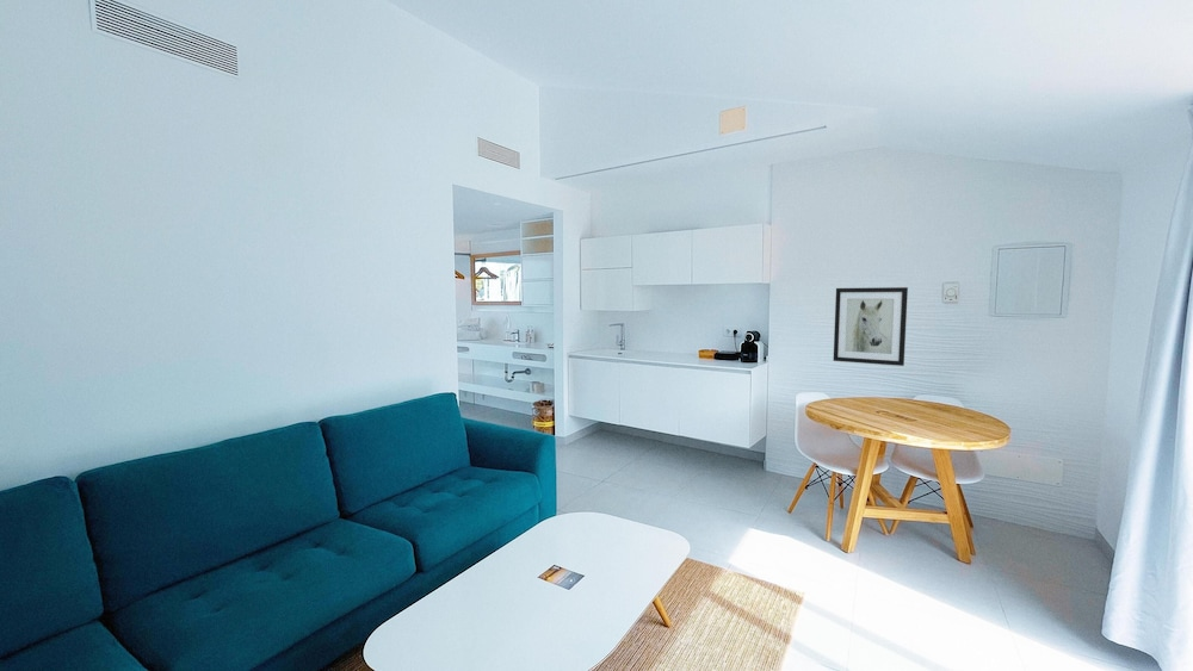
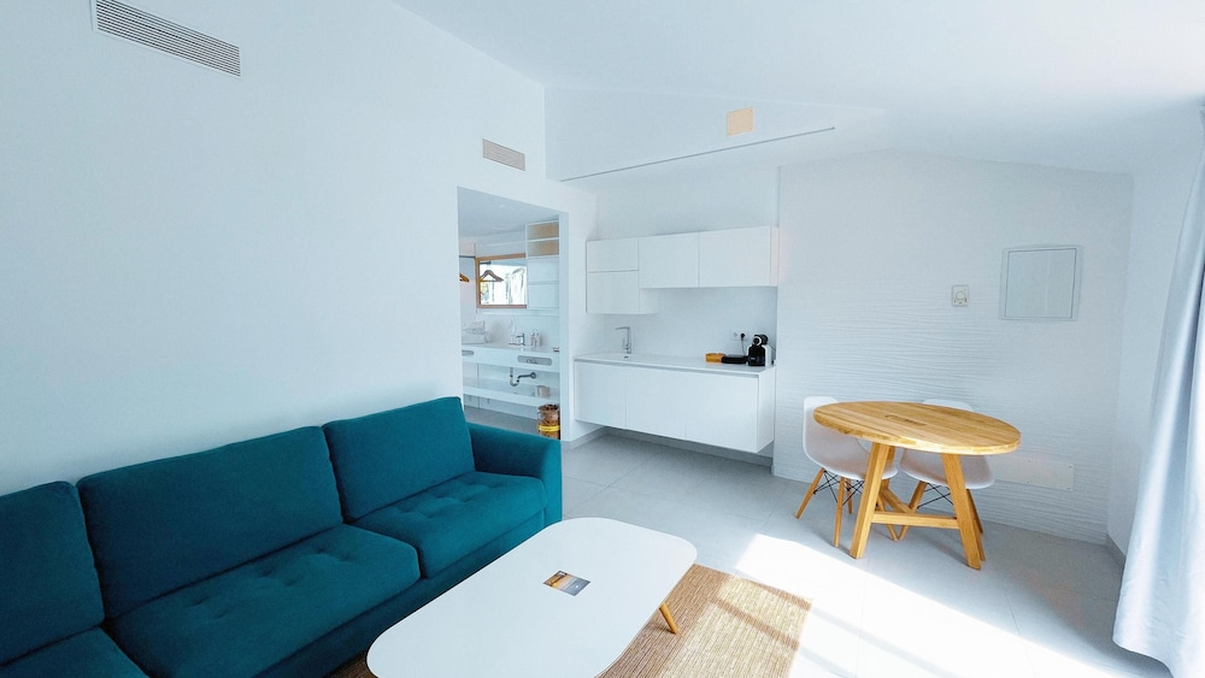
- wall art [833,286,909,367]
